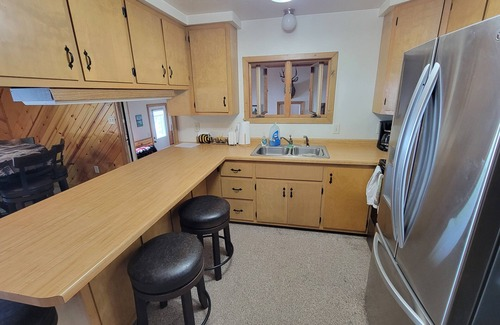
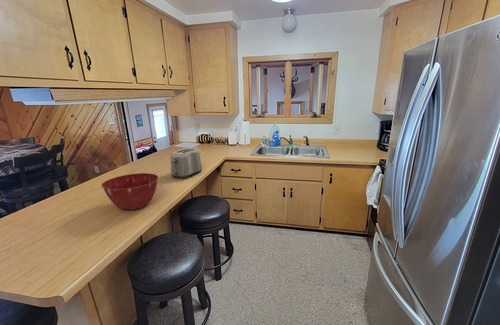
+ toaster [170,148,203,179]
+ mixing bowl [100,172,159,211]
